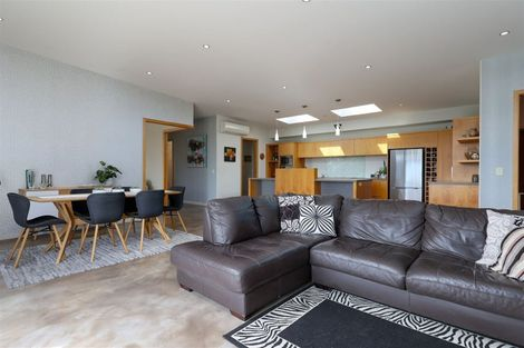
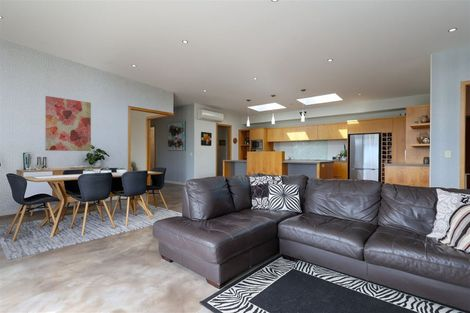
+ wall art [44,95,92,152]
